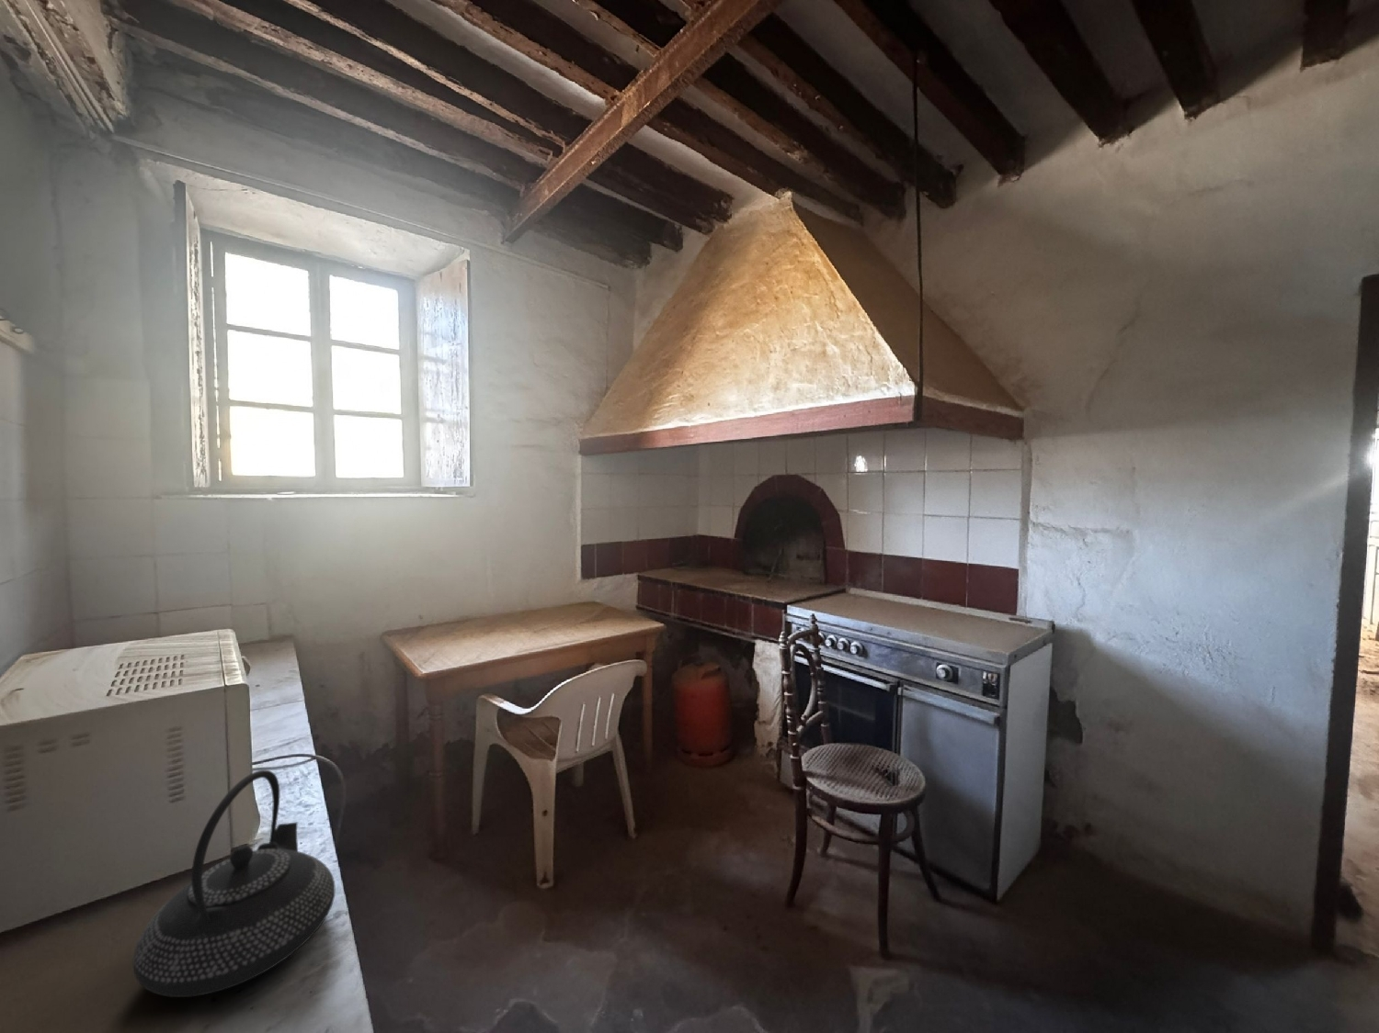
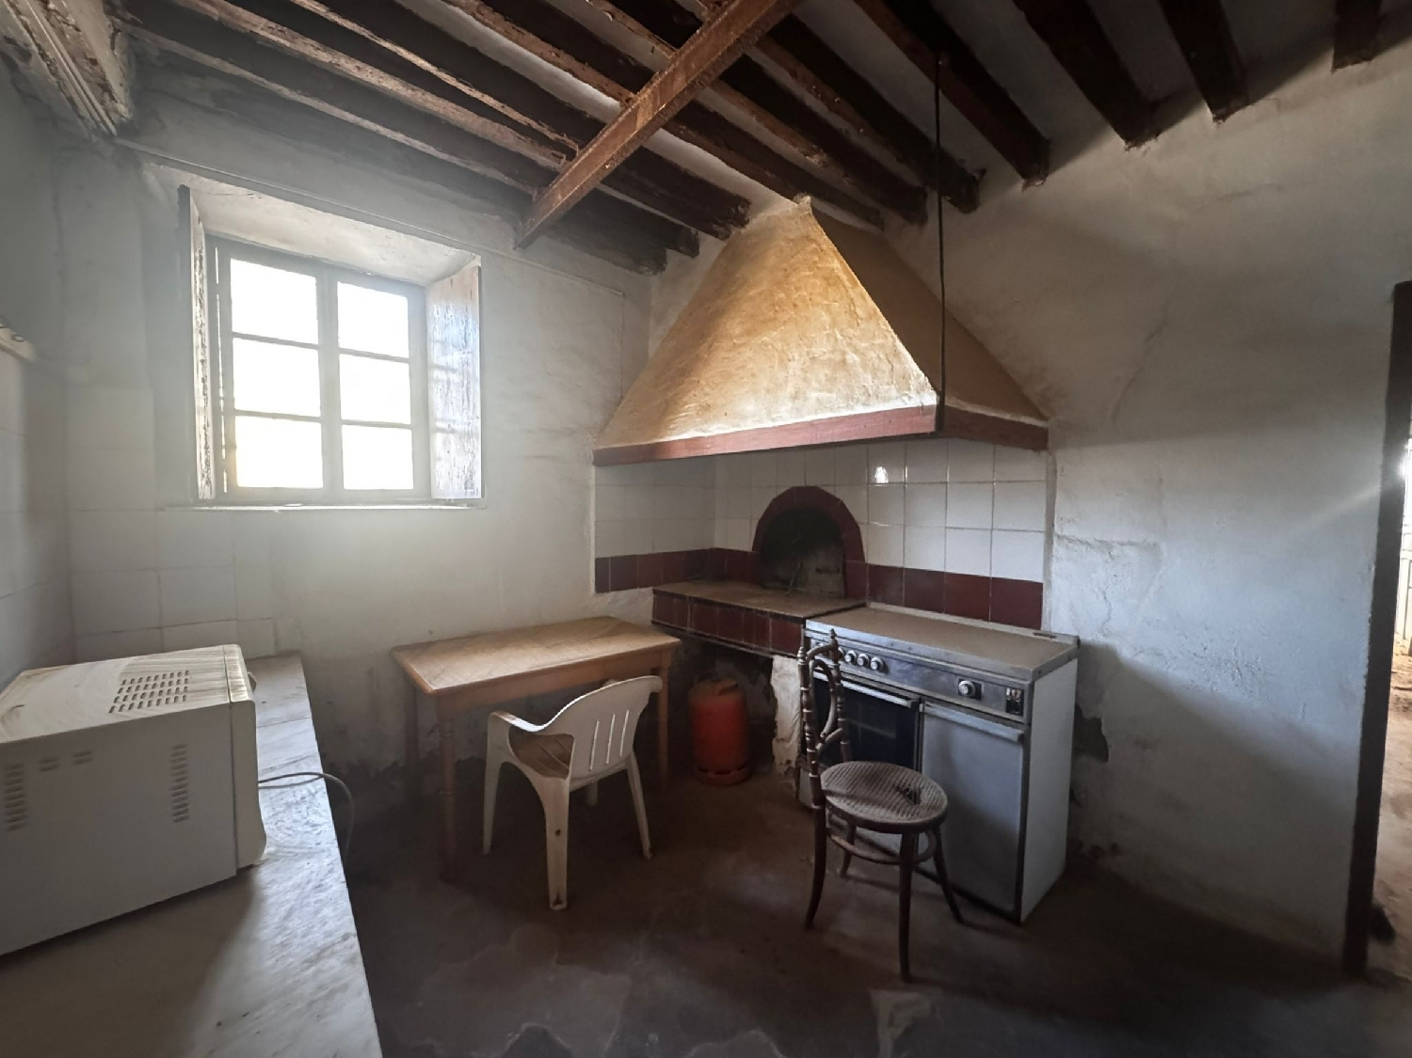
- teapot [132,769,336,998]
